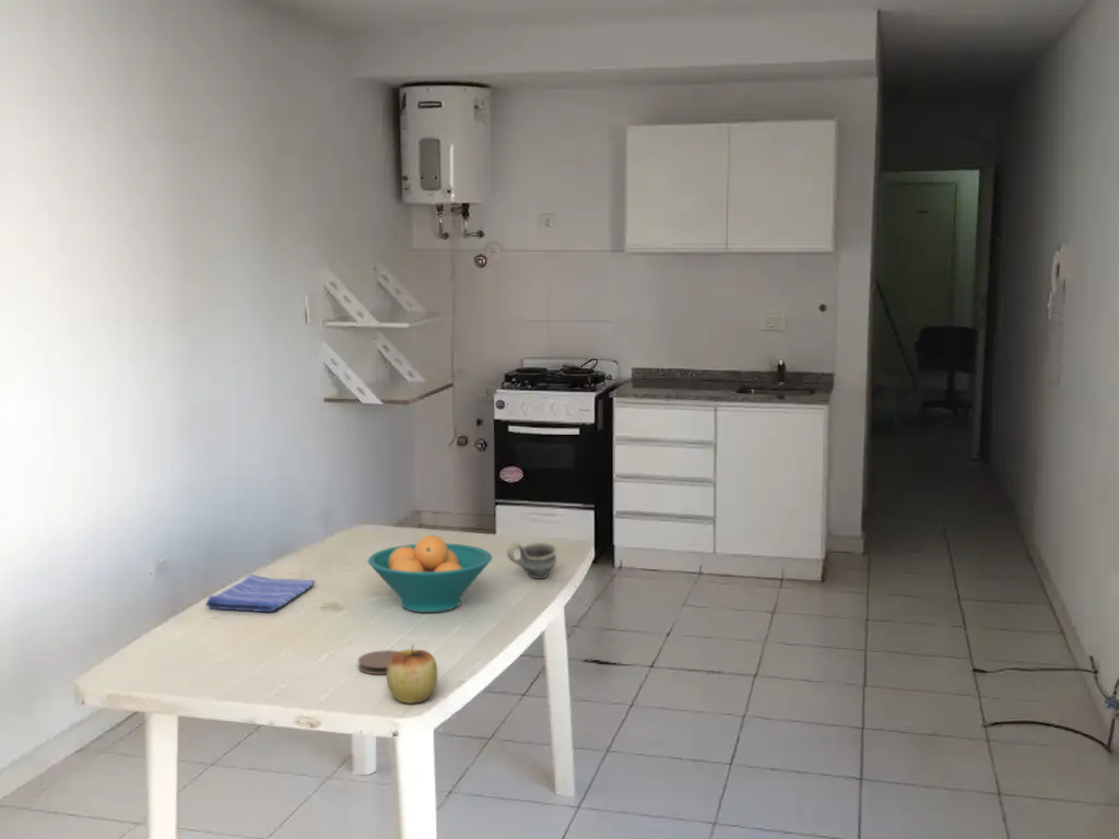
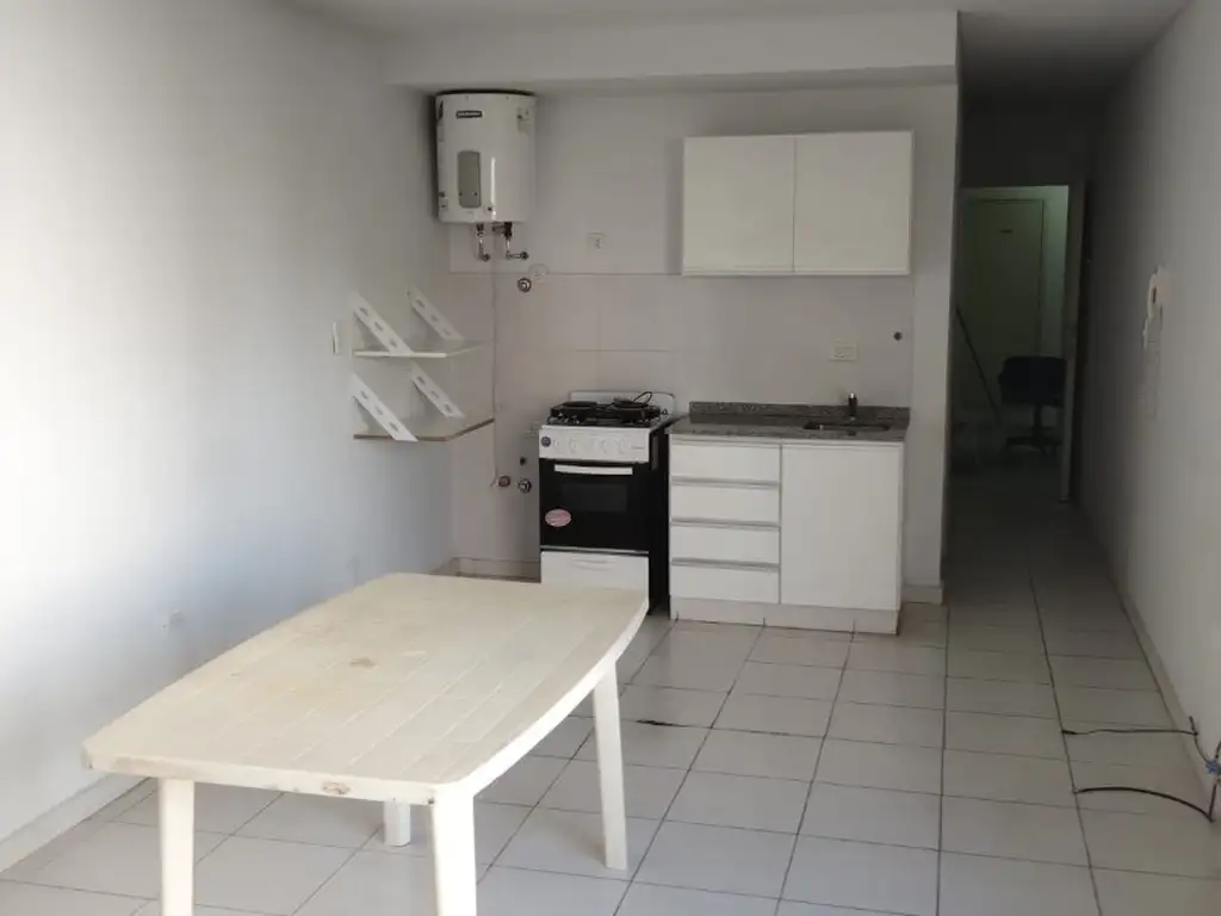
- coaster [357,649,400,675]
- cup [506,541,558,580]
- fruit bowl [367,534,493,614]
- dish towel [204,574,317,613]
- apple [386,643,438,705]
